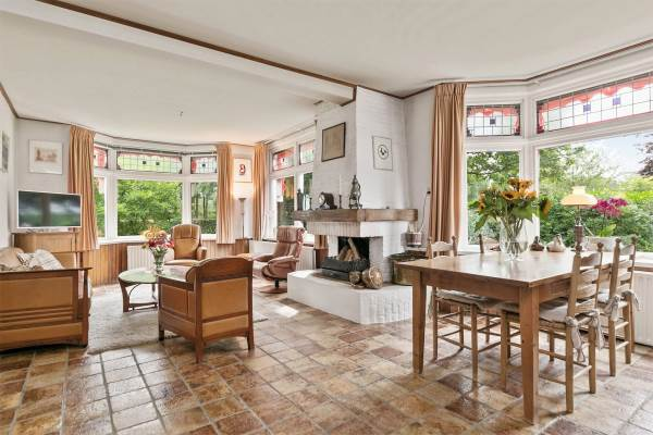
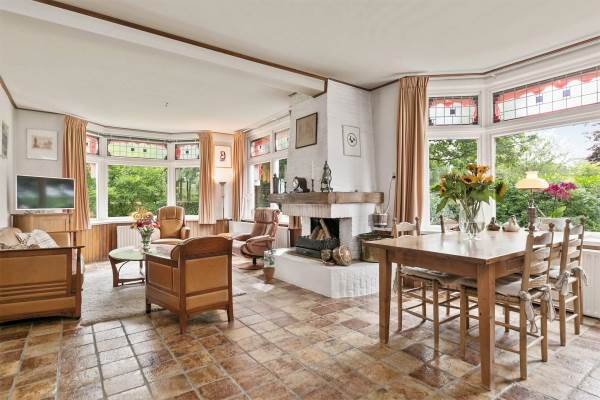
+ potted plant [259,246,279,285]
